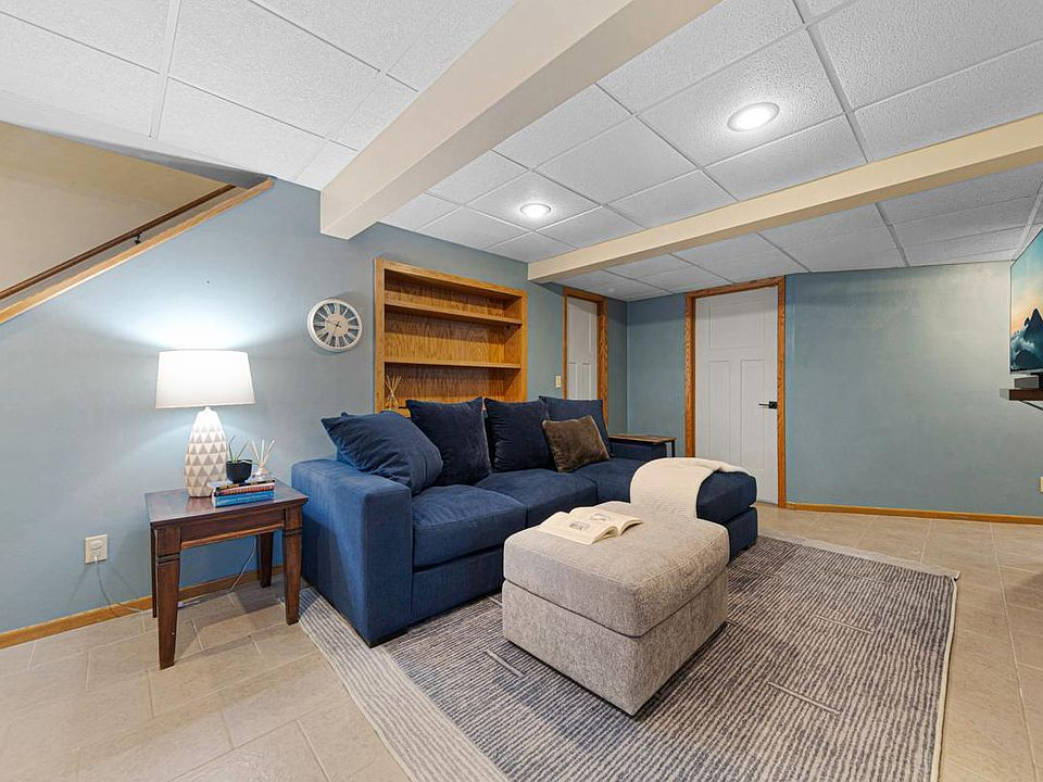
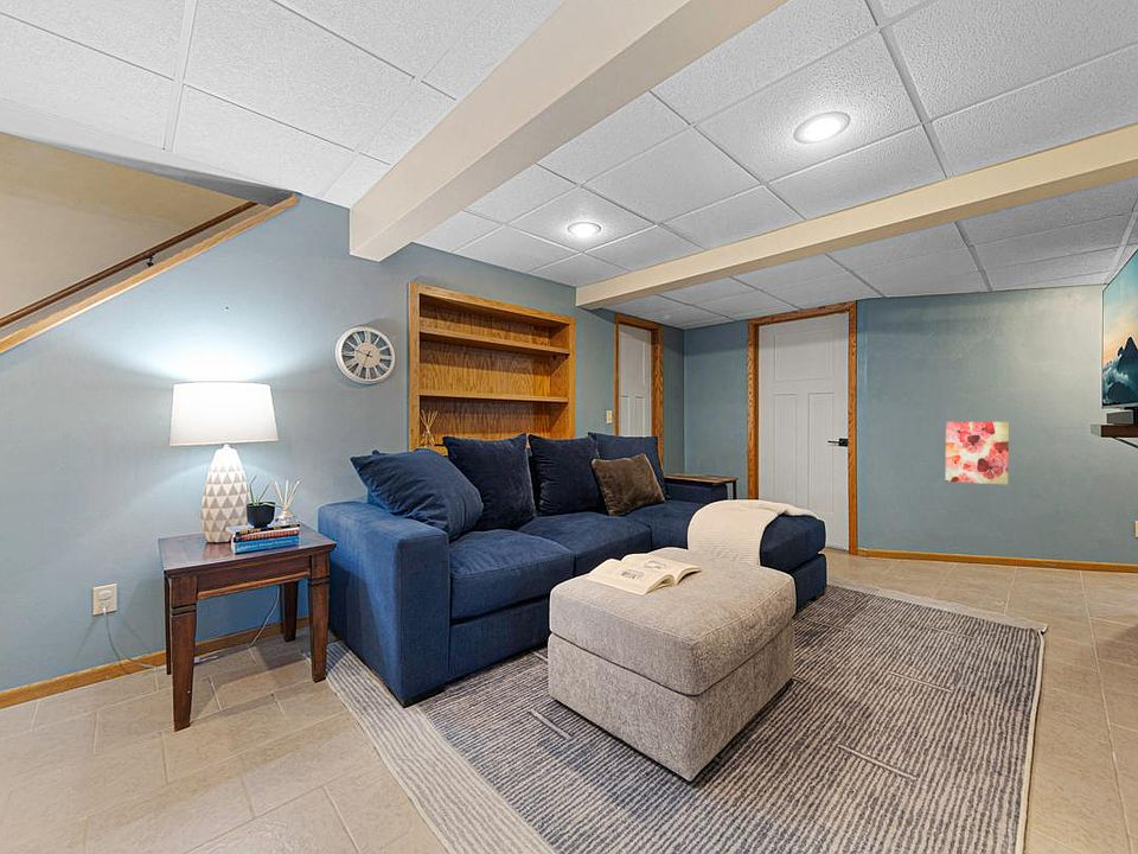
+ wall art [944,421,1010,486]
